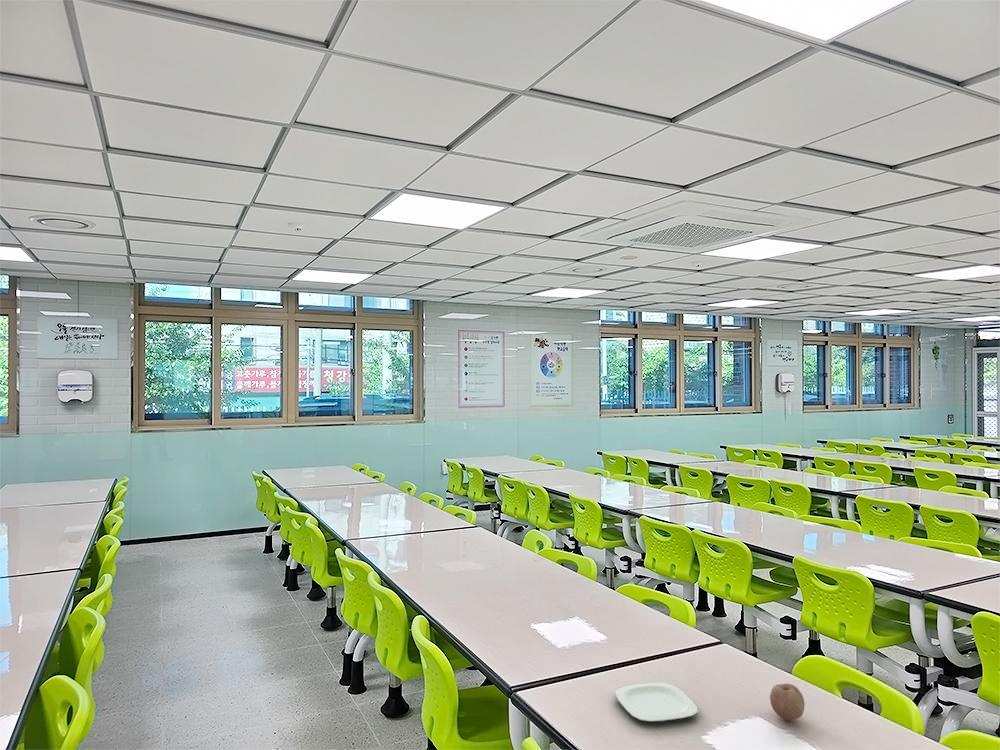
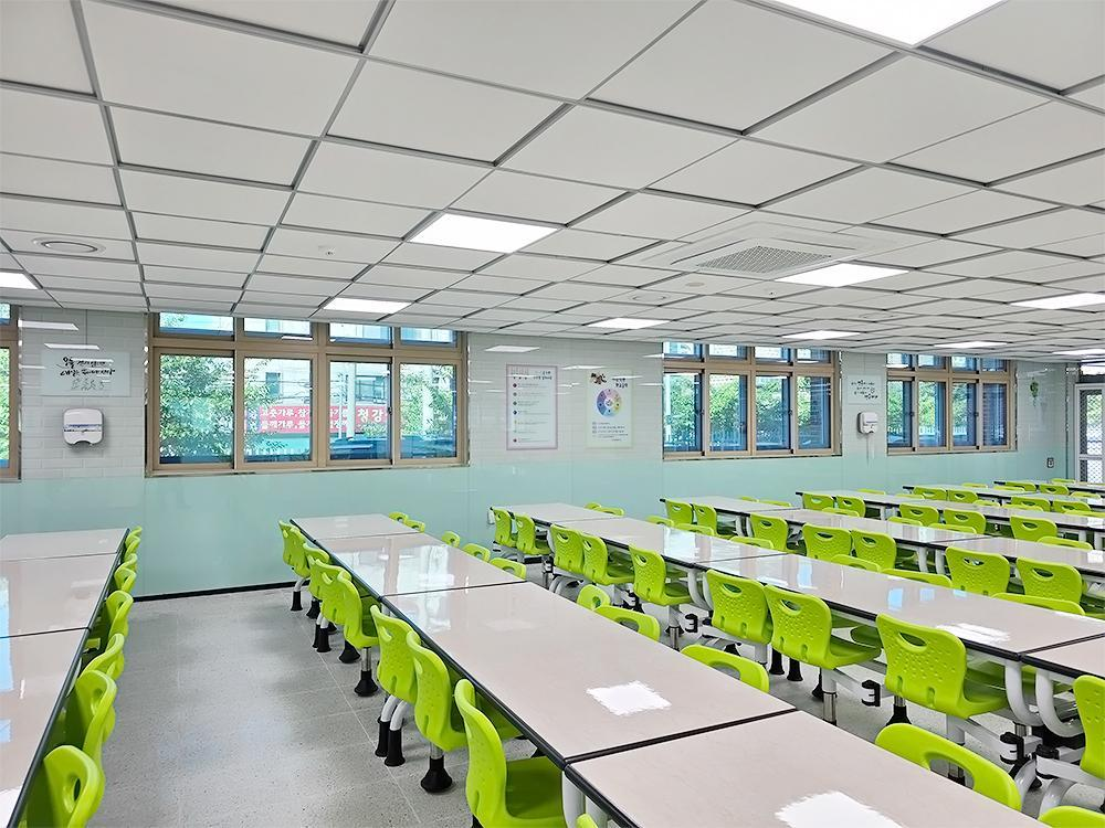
- plate [614,682,699,723]
- fruit [769,683,806,721]
